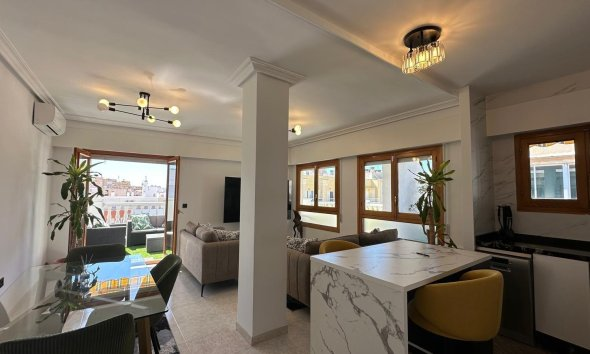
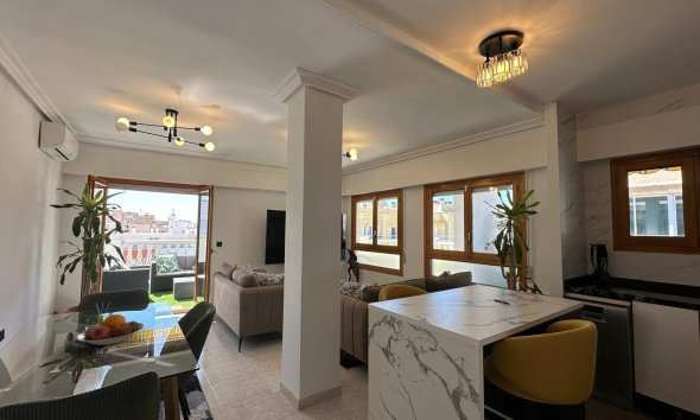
+ fruit bowl [75,313,146,346]
